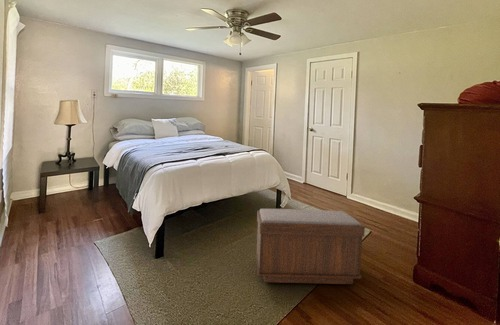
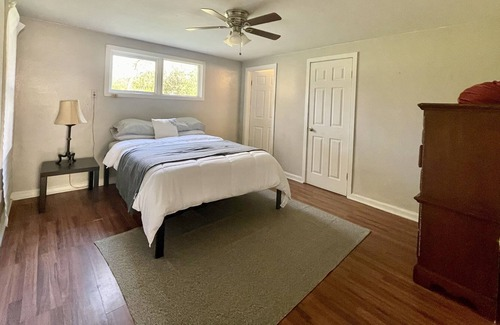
- bench [255,208,366,285]
